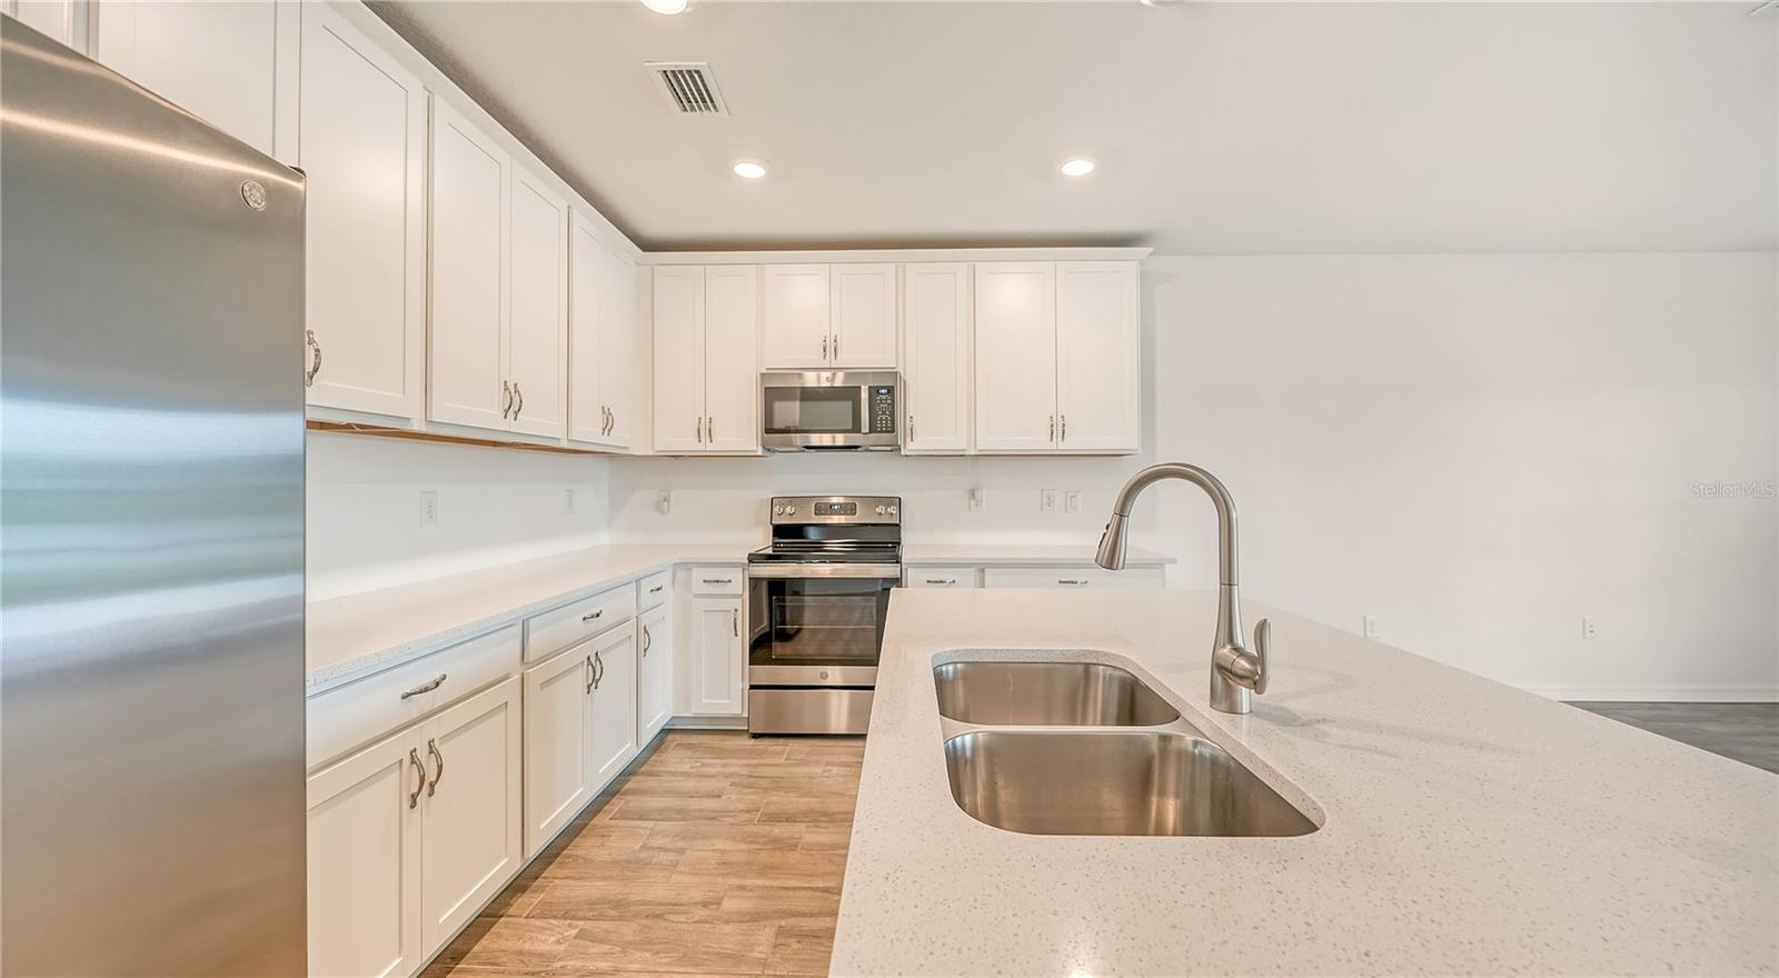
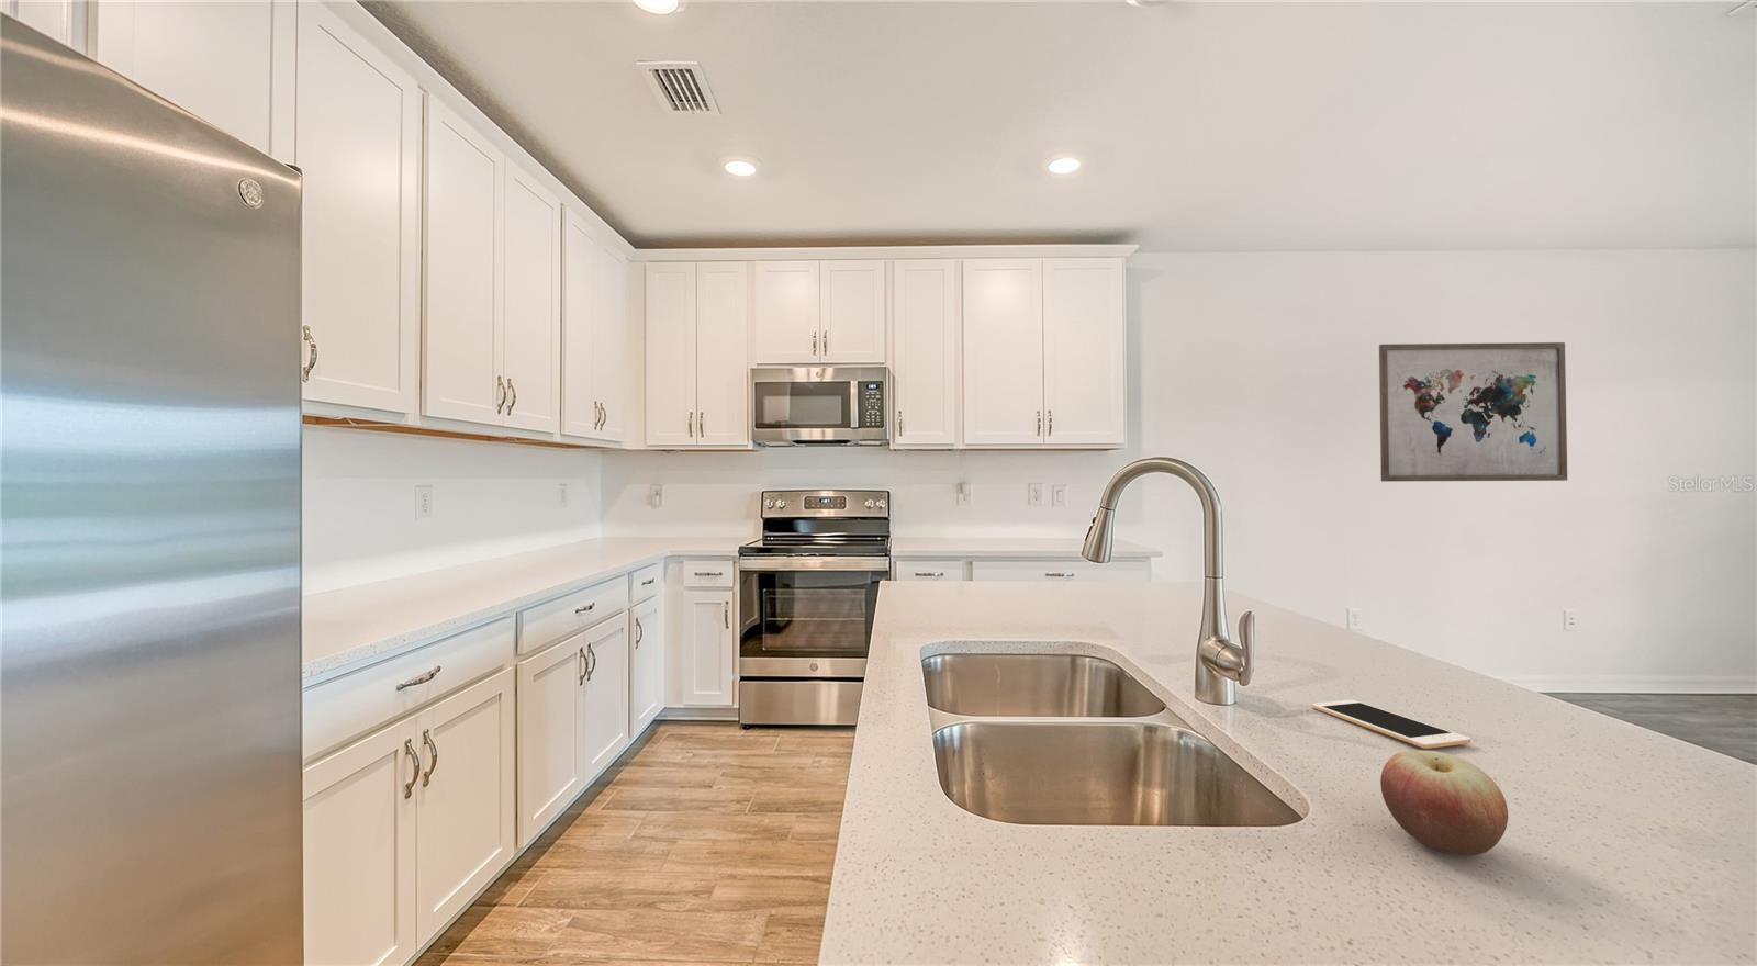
+ wall art [1379,341,1568,483]
+ cell phone [1311,700,1472,749]
+ apple [1379,749,1508,857]
